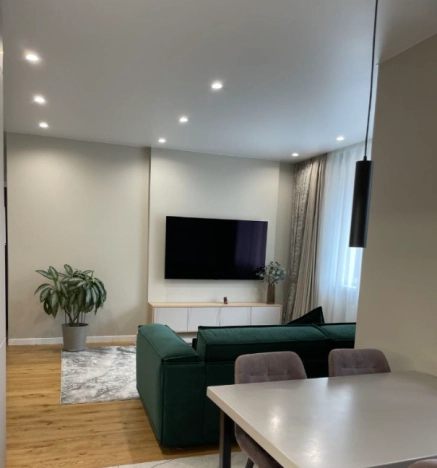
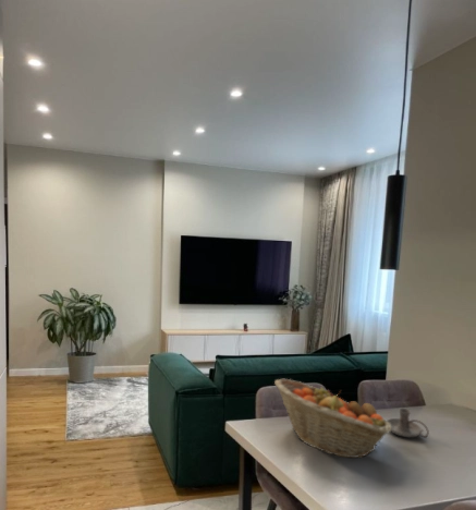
+ fruit basket [273,378,392,459]
+ candle holder [386,408,430,438]
